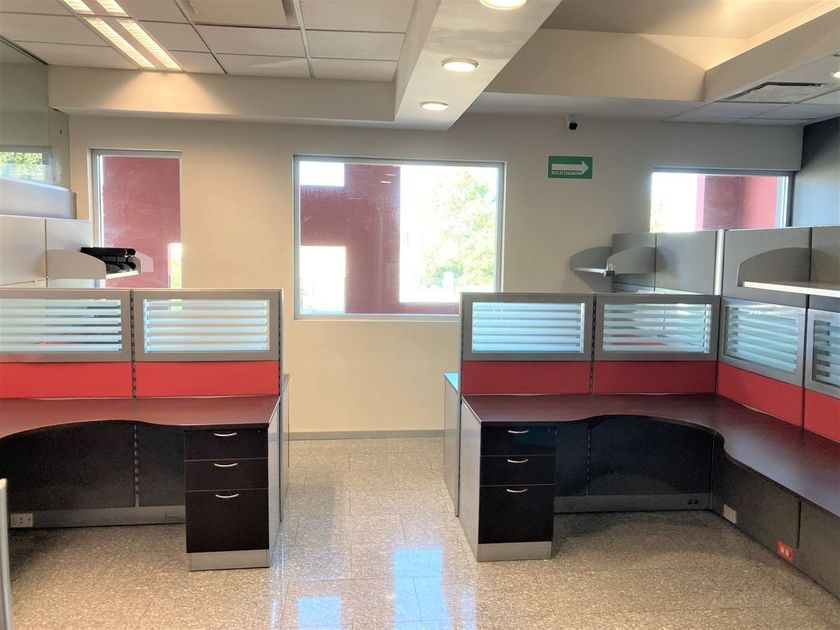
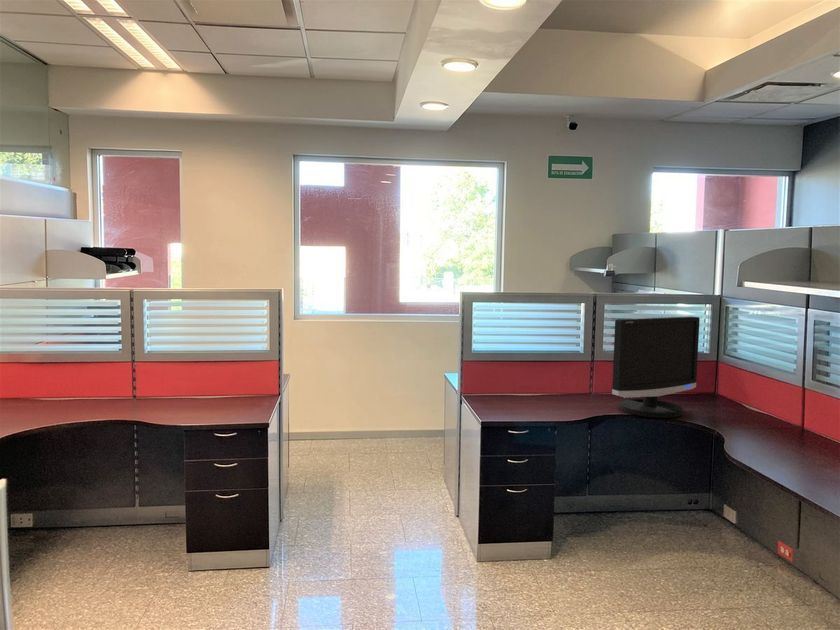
+ monitor [611,315,701,419]
